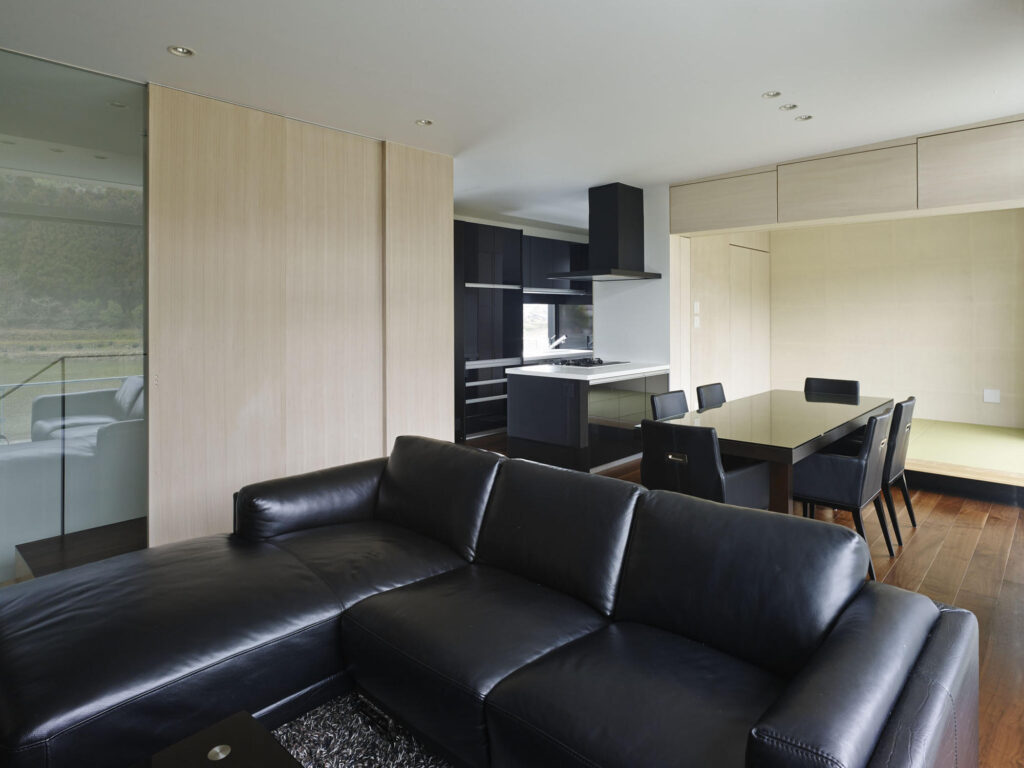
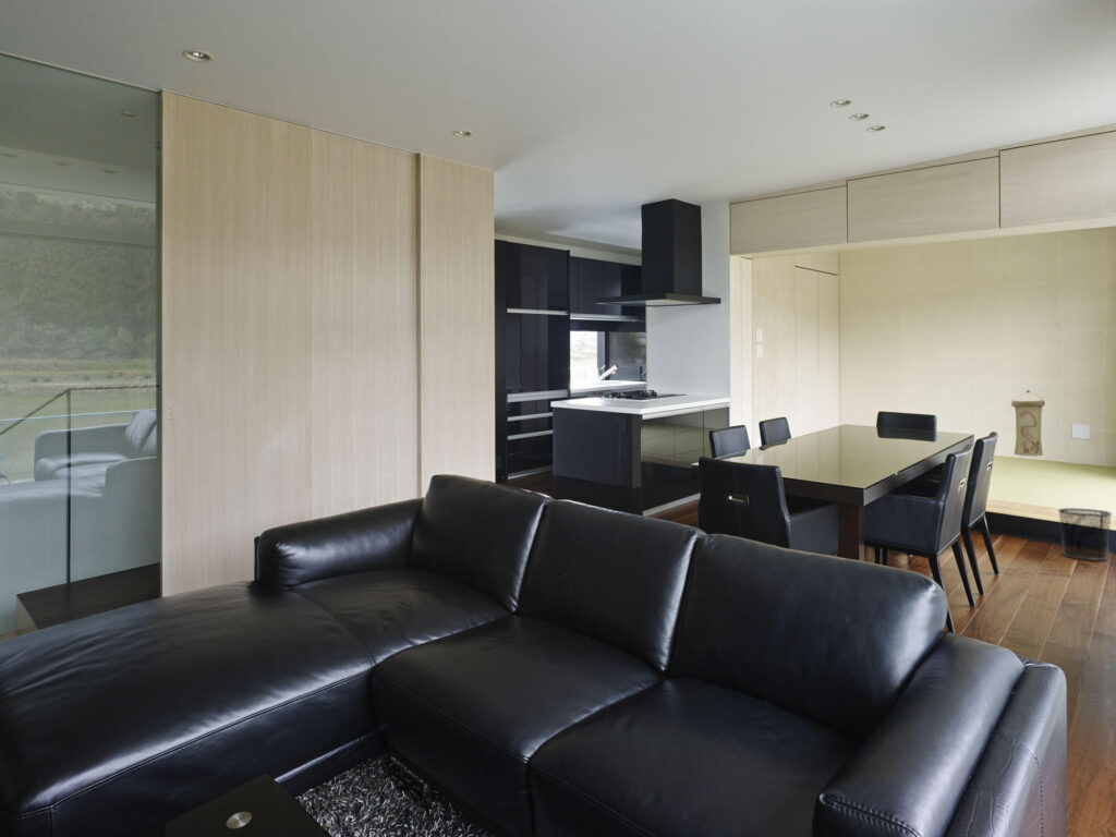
+ waste bin [1057,507,1113,561]
+ wall scroll [1010,389,1046,457]
